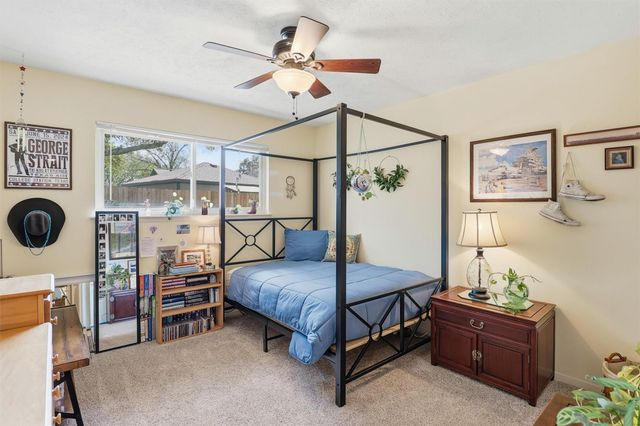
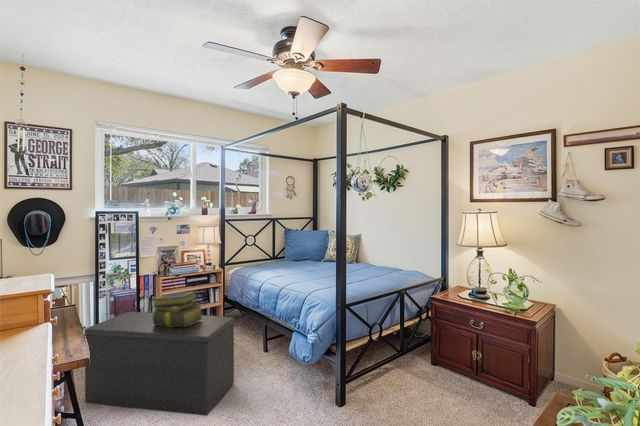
+ stack of books [151,291,204,327]
+ bench [83,311,236,417]
